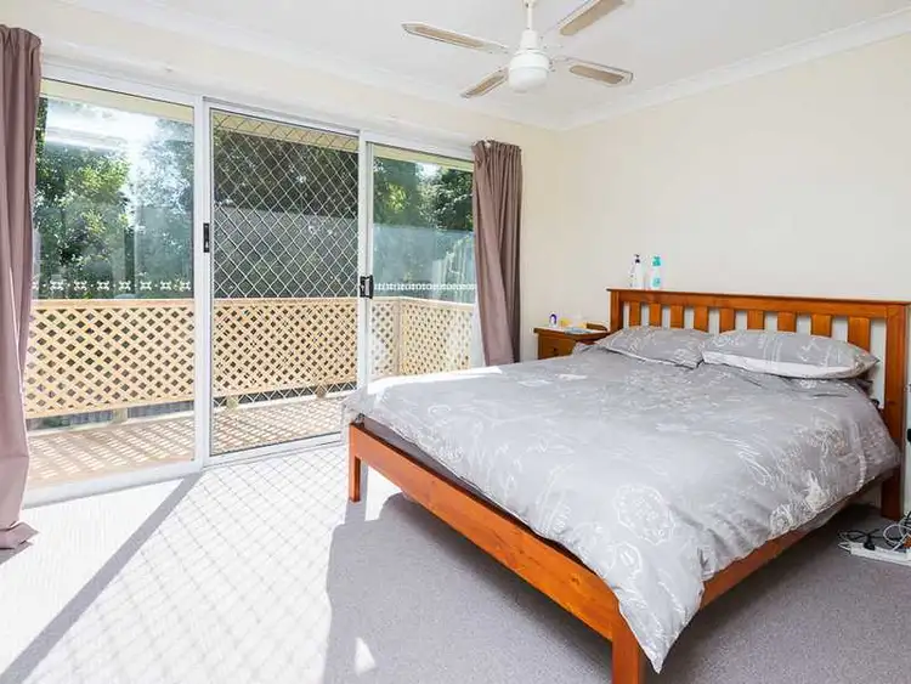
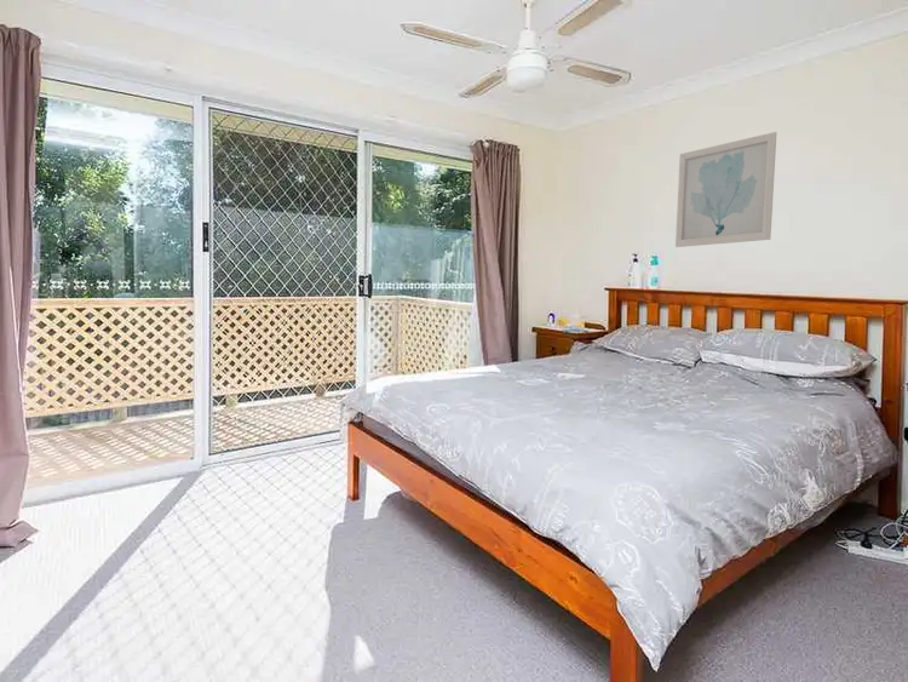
+ wall art [674,131,777,248]
